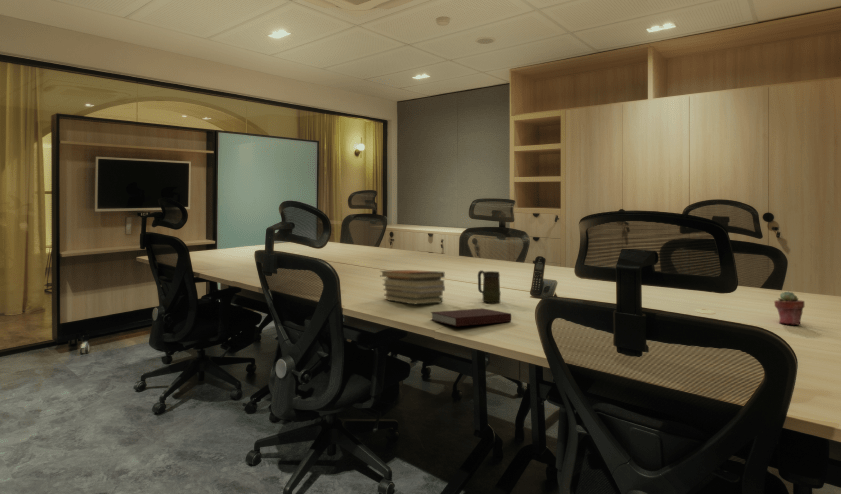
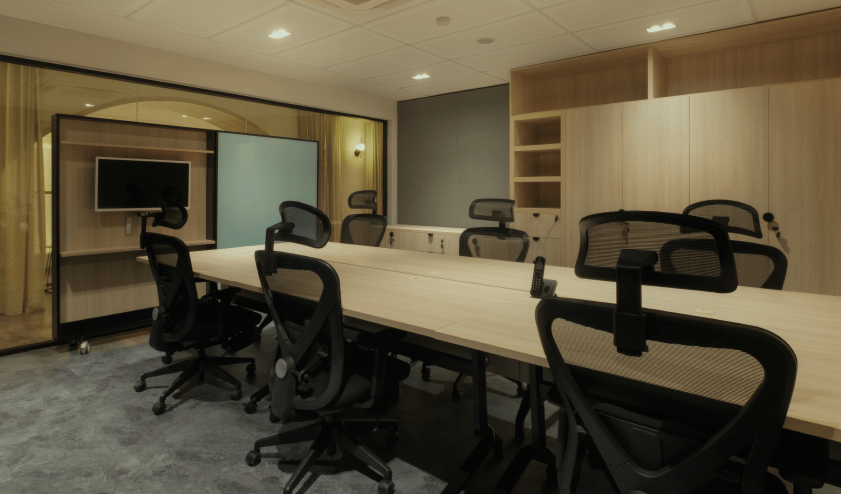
- potted succulent [773,291,805,326]
- notebook [430,307,512,327]
- mug [477,269,502,303]
- book stack [379,269,446,306]
